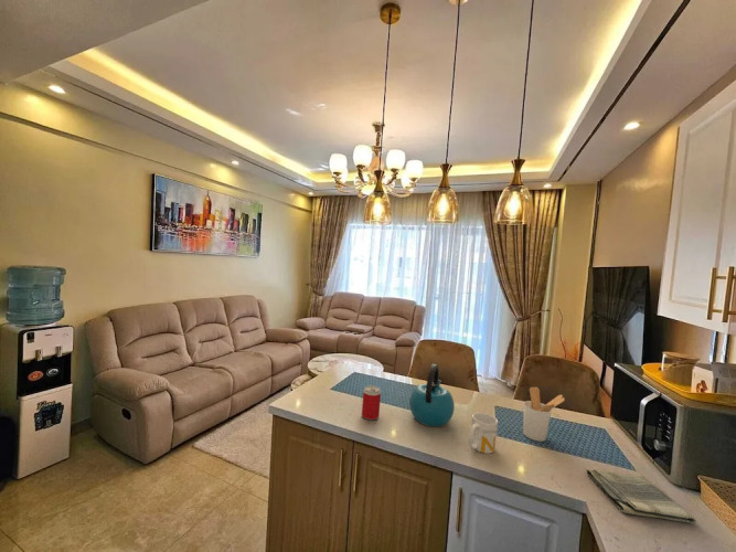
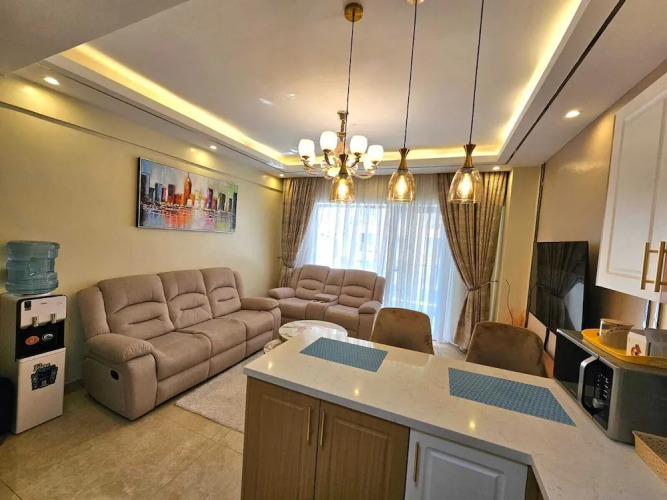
- utensil holder [522,385,566,443]
- dish towel [585,468,697,524]
- mug [467,412,499,455]
- beverage can [361,384,382,421]
- kettle [408,363,456,427]
